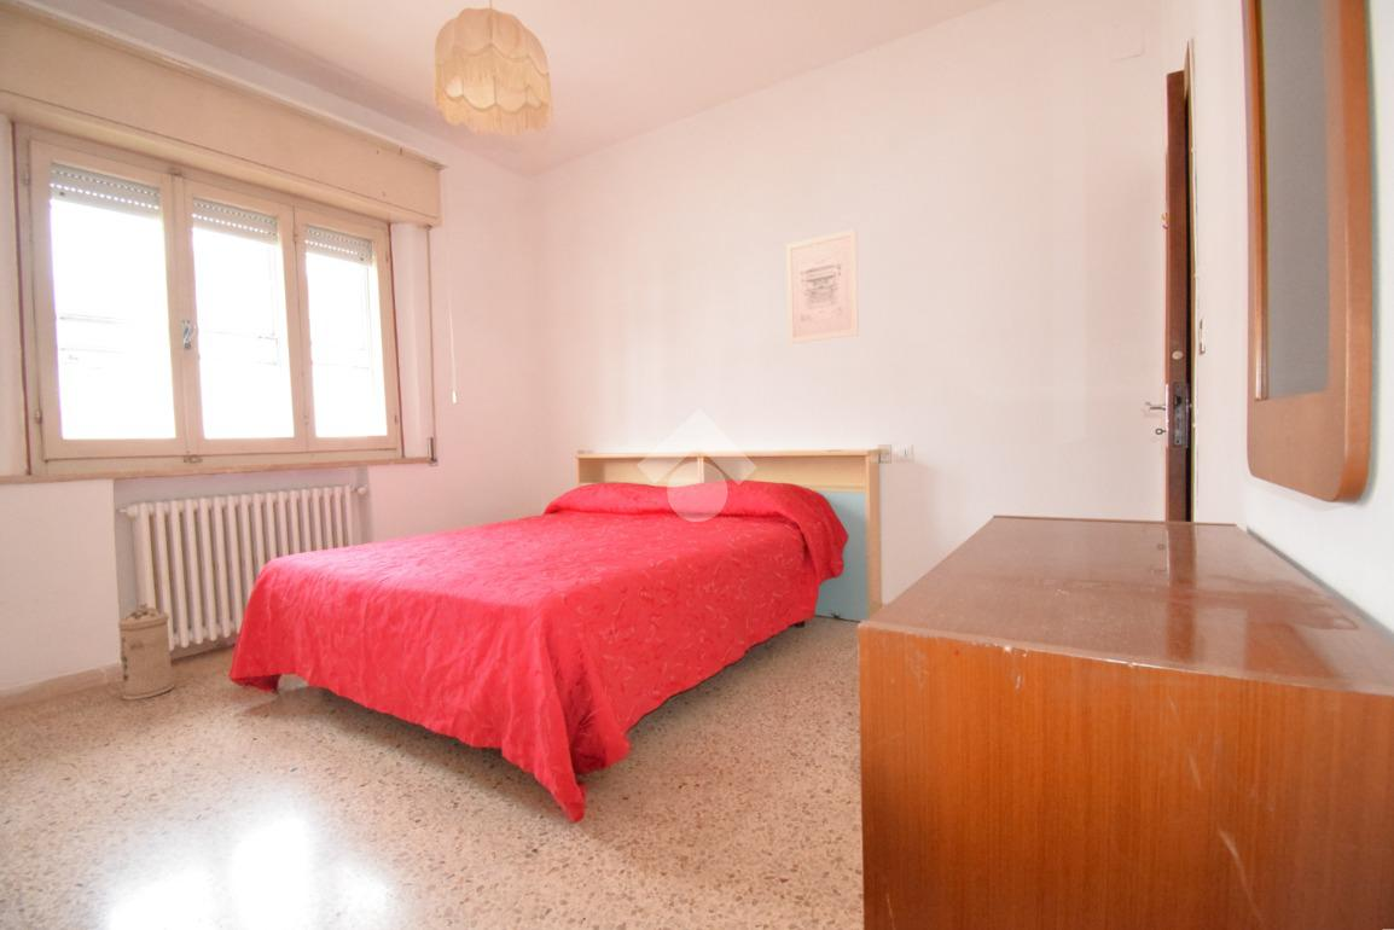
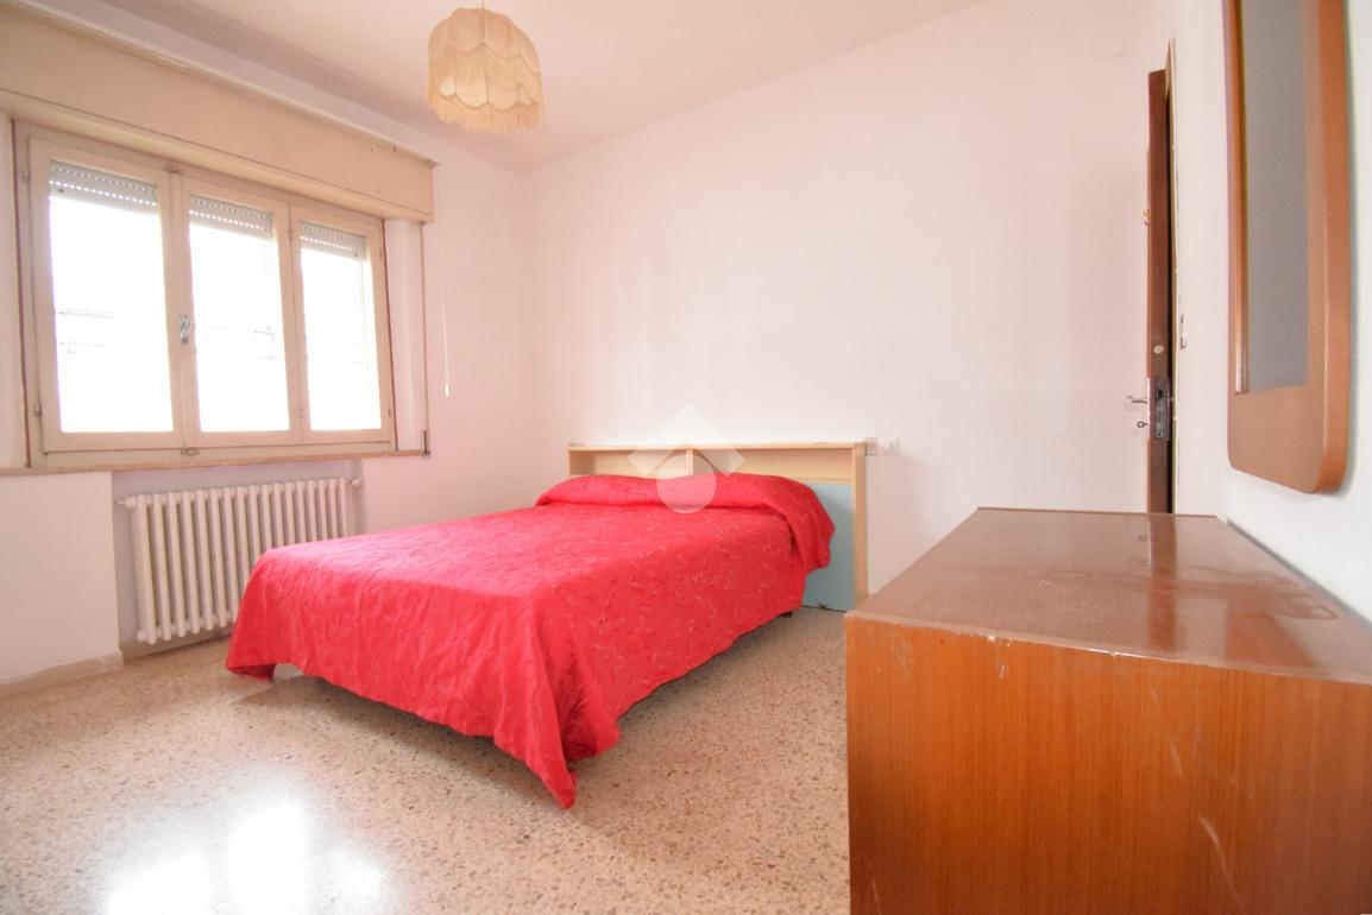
- wall art [785,227,860,345]
- water filter [117,601,175,702]
